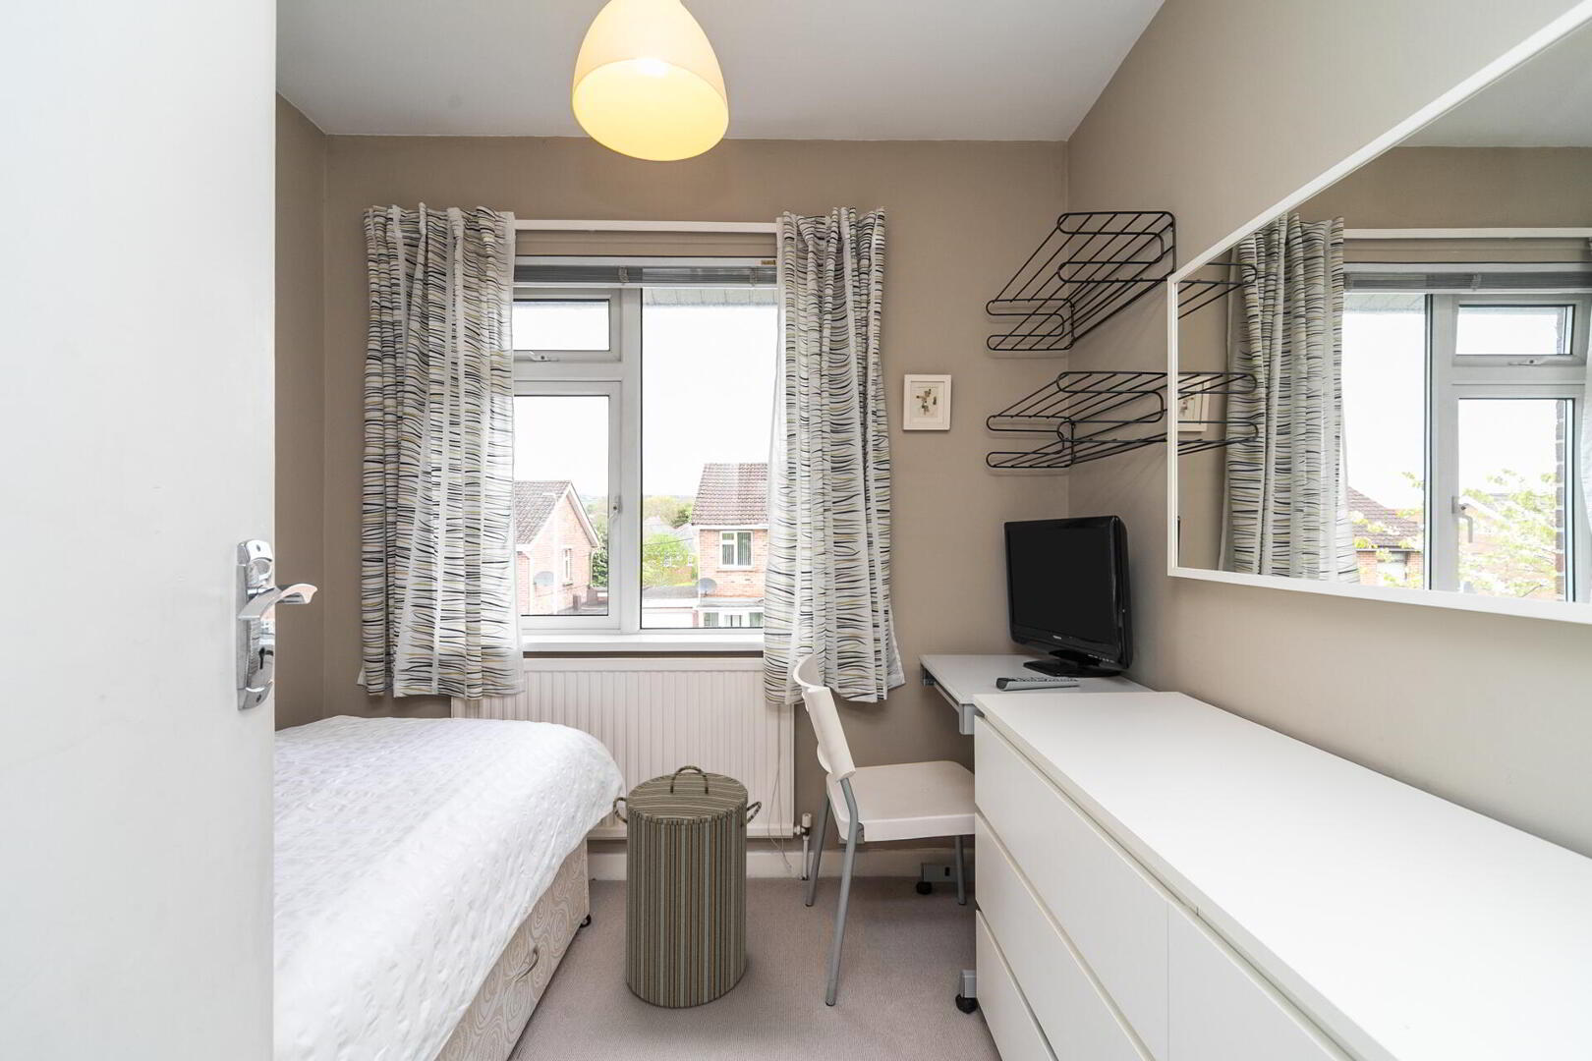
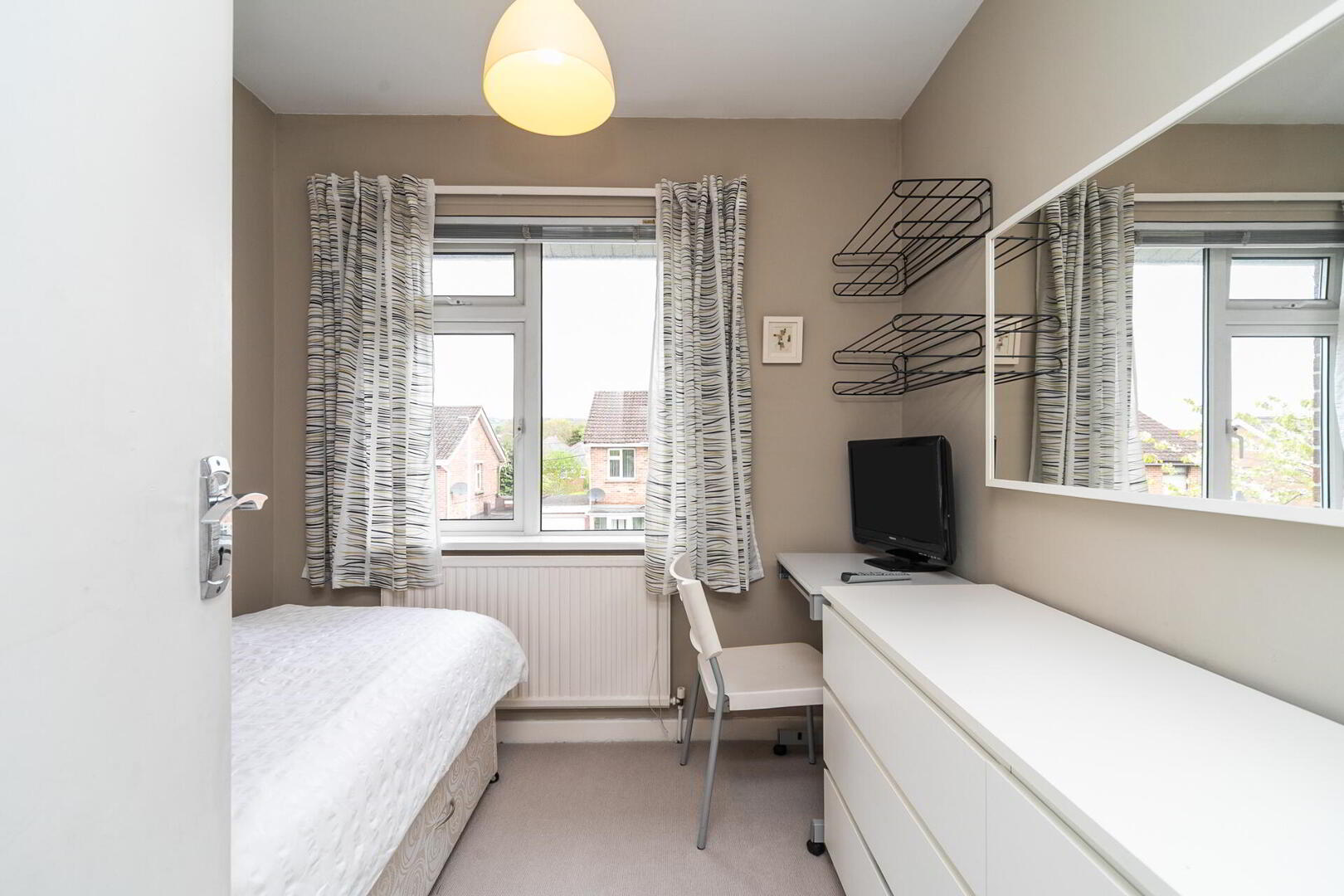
- laundry hamper [612,764,763,1009]
